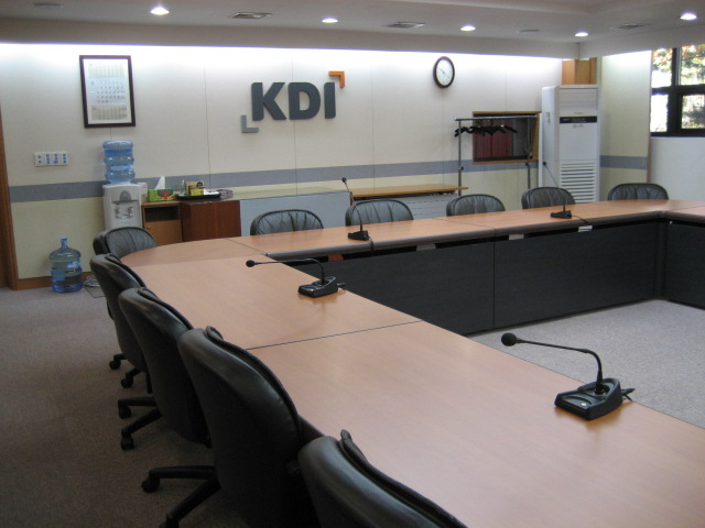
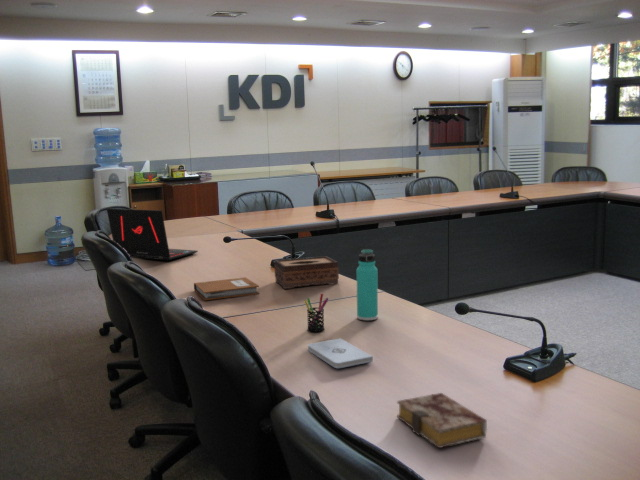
+ book [396,392,488,449]
+ tissue box [273,255,340,290]
+ notepad [307,337,374,369]
+ notebook [193,276,260,301]
+ thermos bottle [356,248,379,322]
+ pen holder [304,293,329,333]
+ laptop [106,208,199,261]
